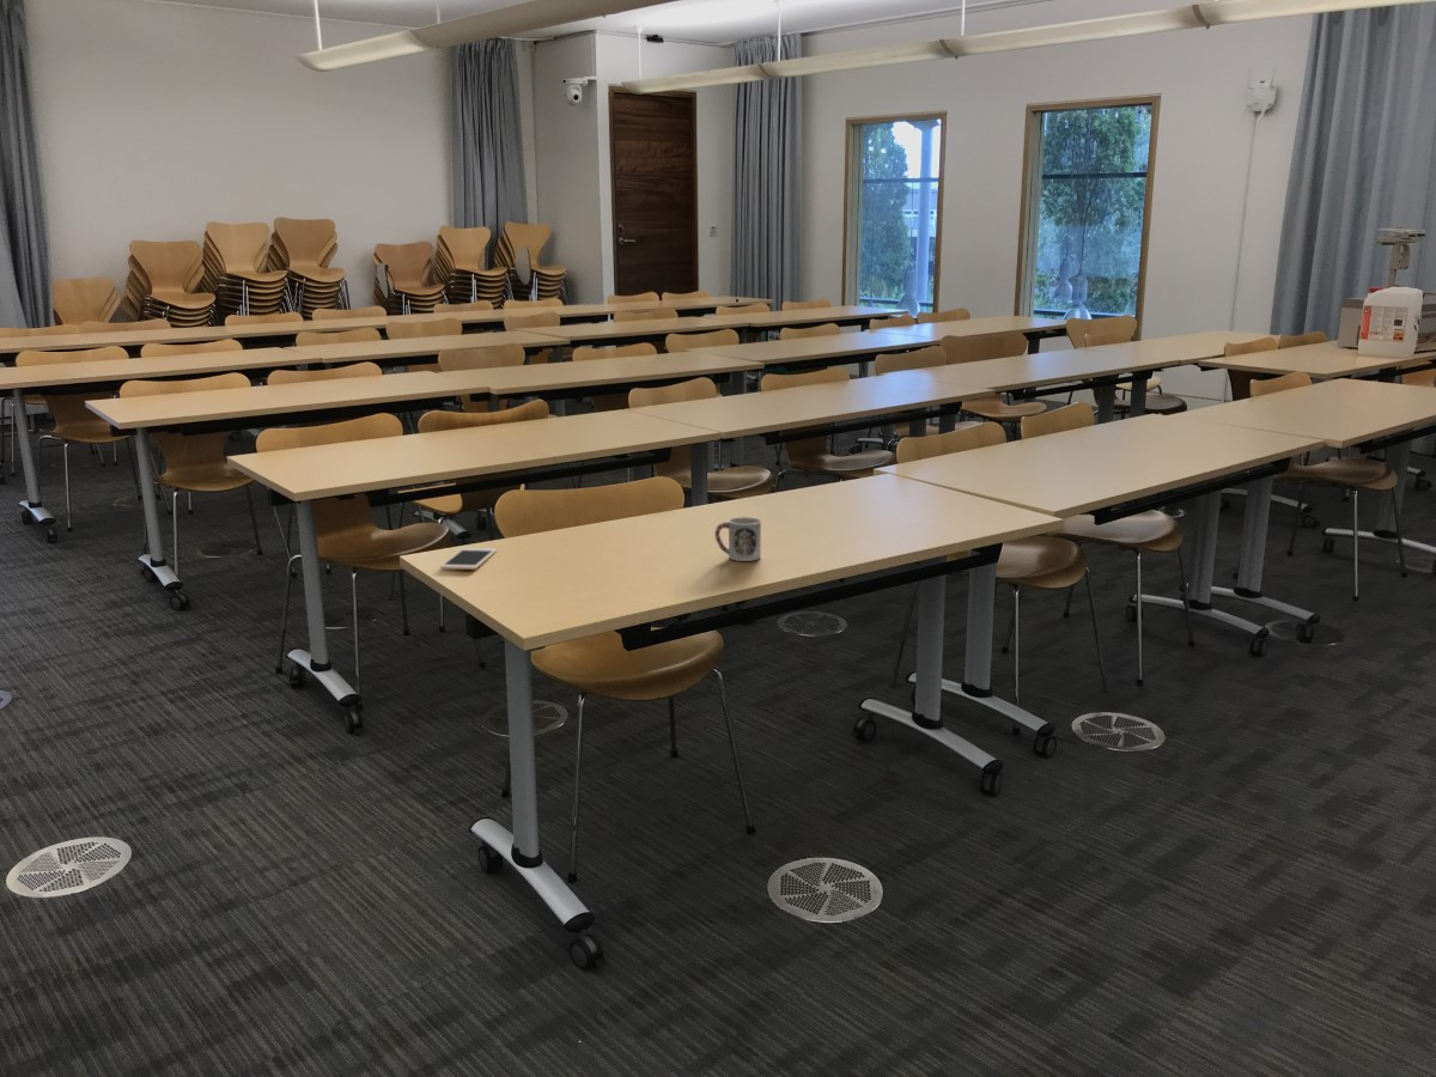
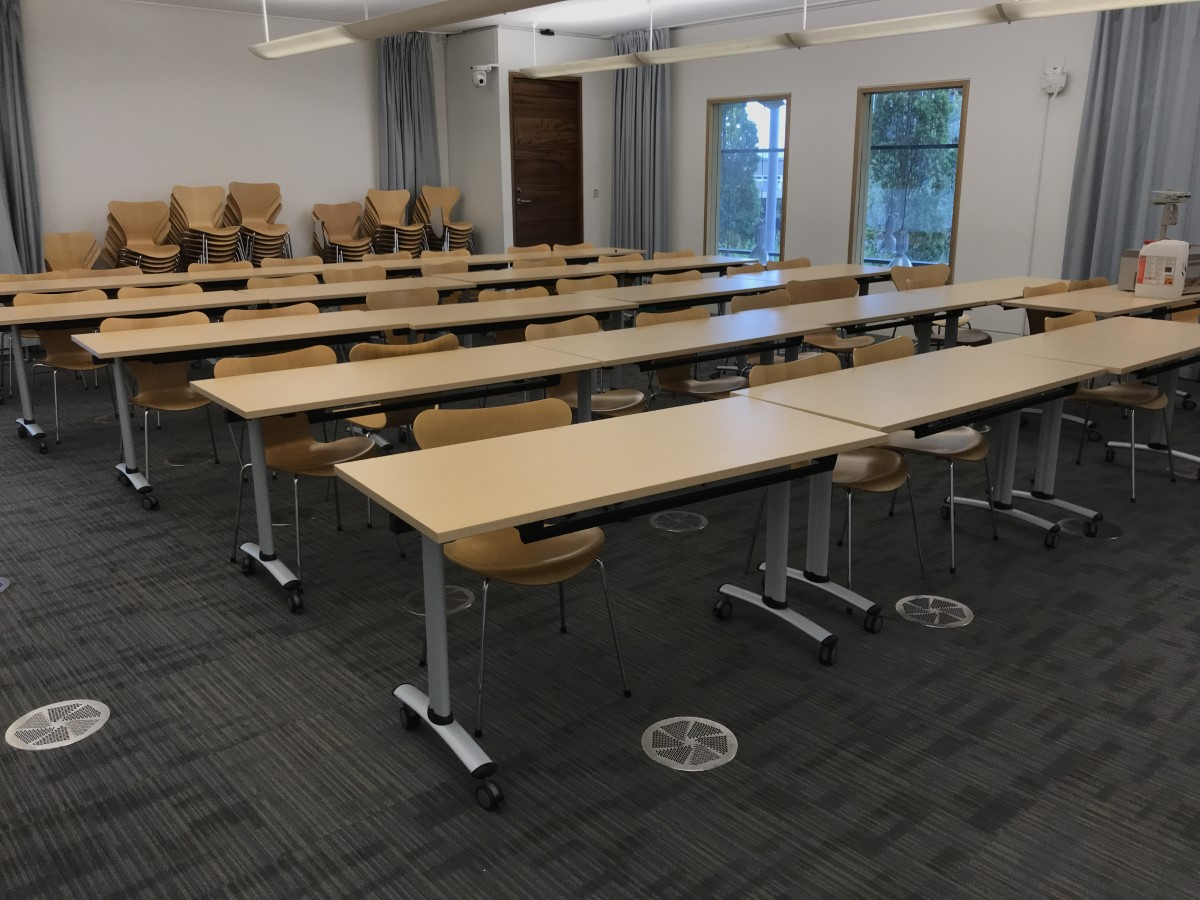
- cup [713,516,762,562]
- cell phone [439,547,498,571]
